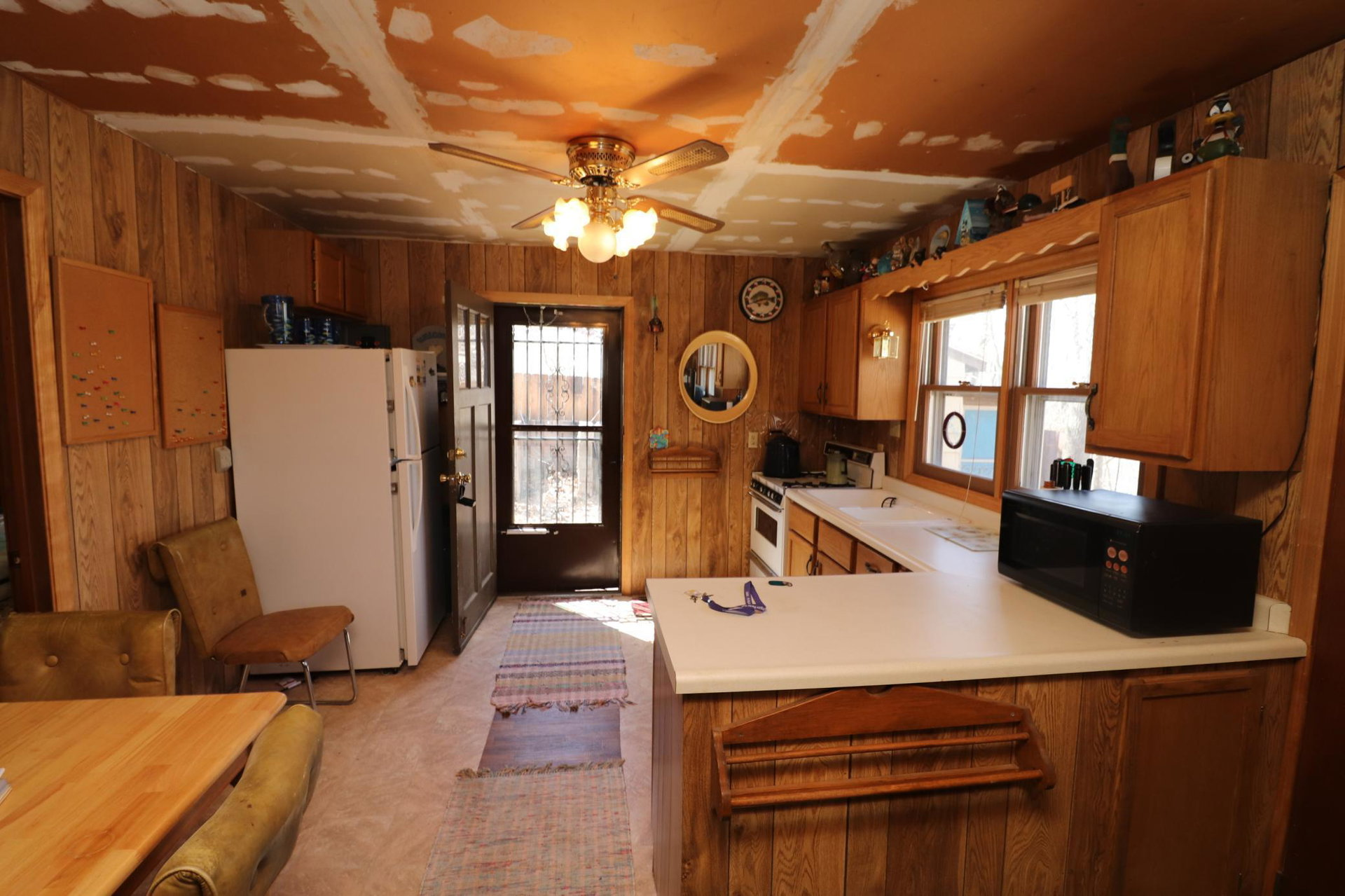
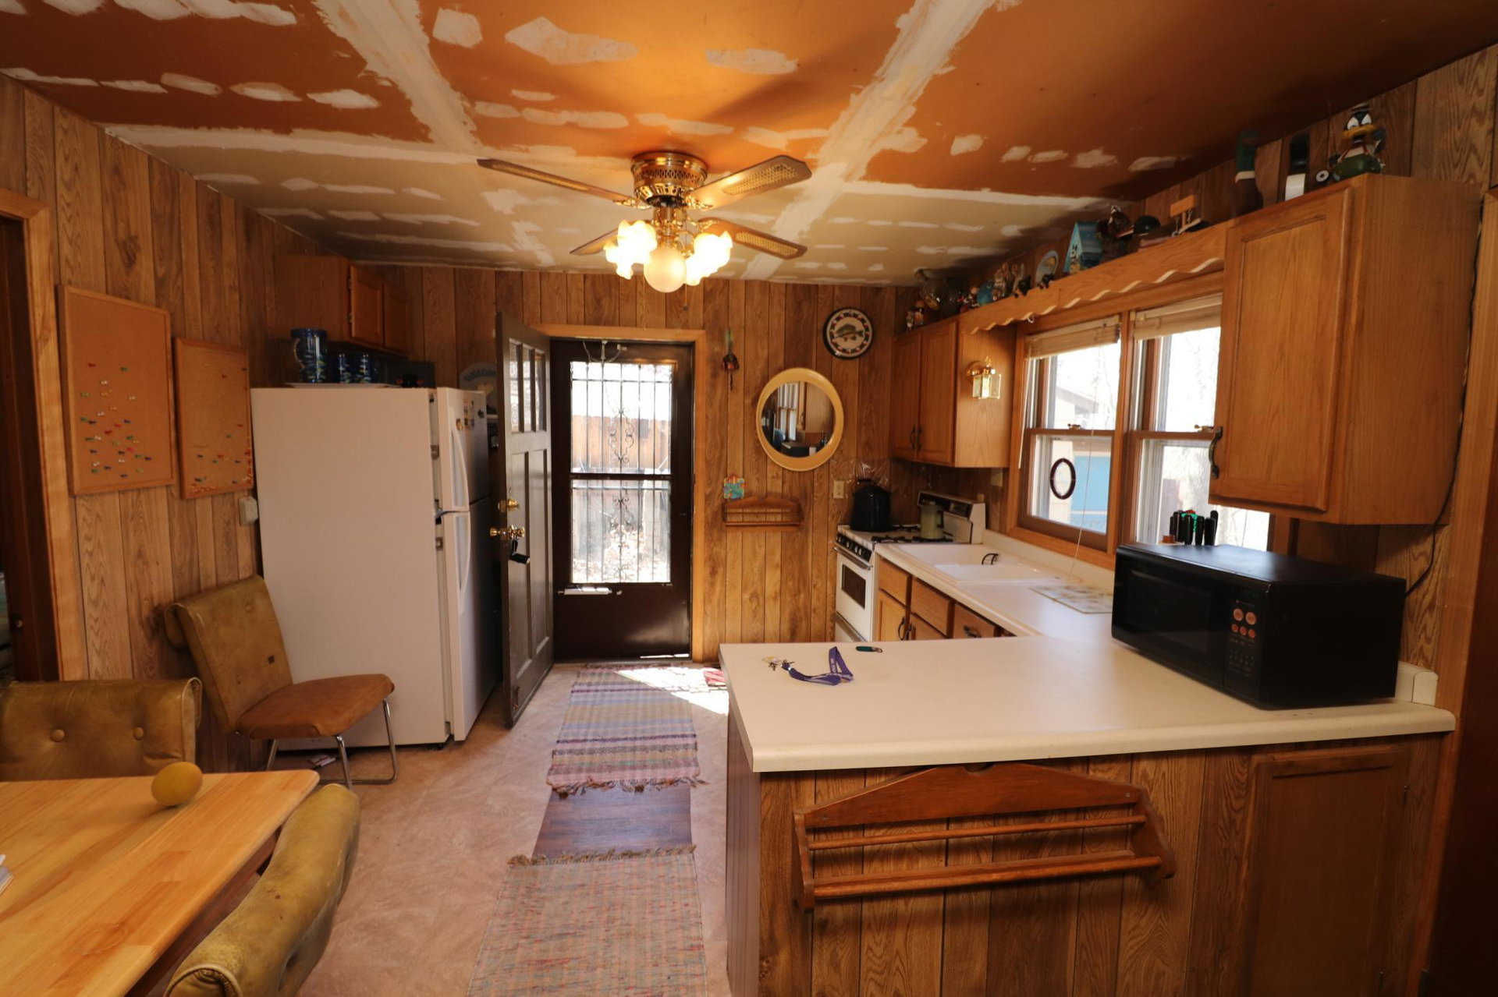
+ fruit [150,761,204,807]
